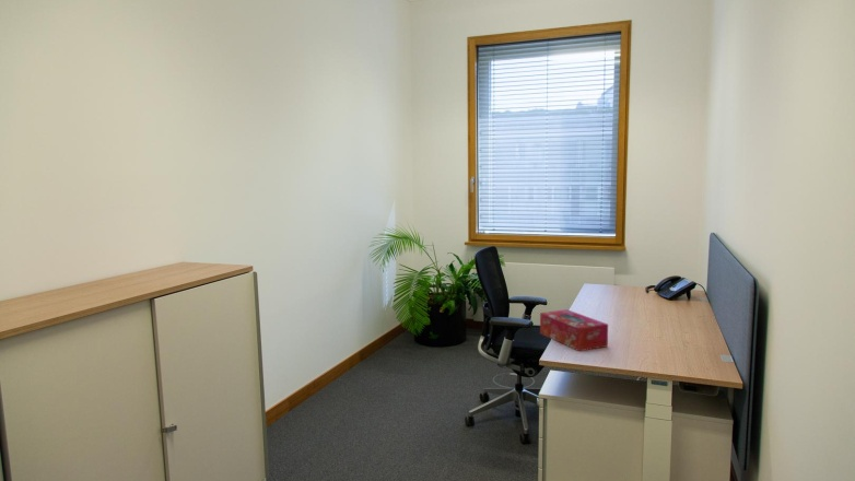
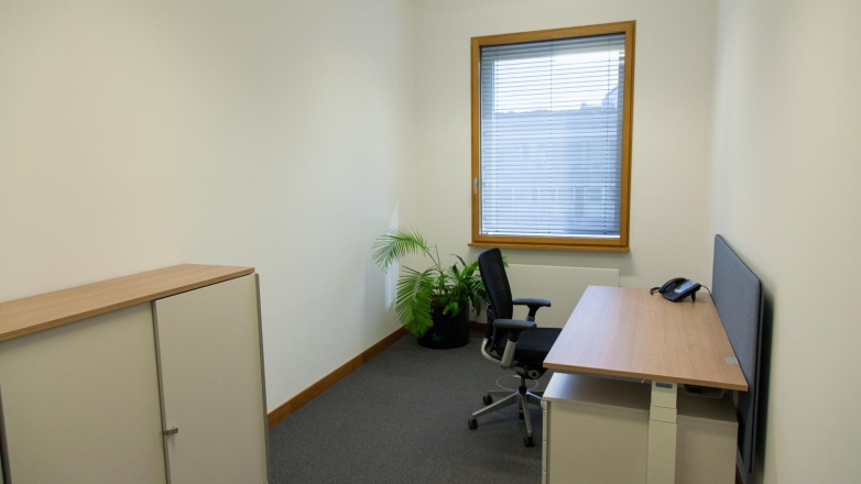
- tissue box [539,308,609,352]
